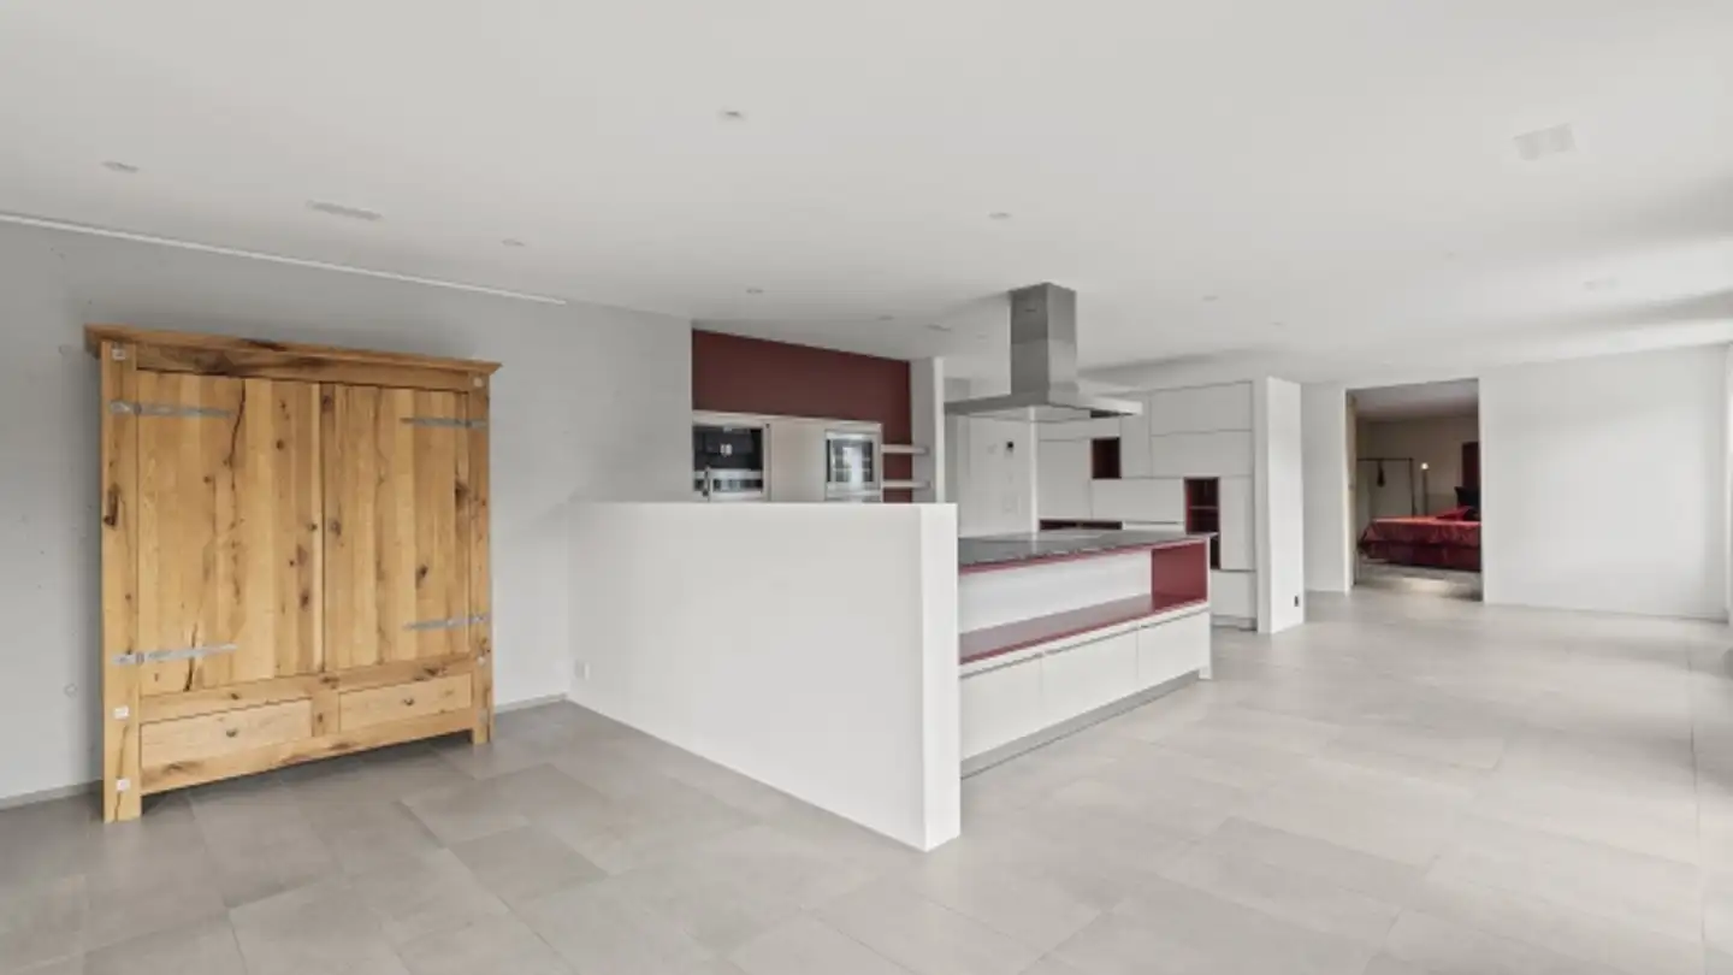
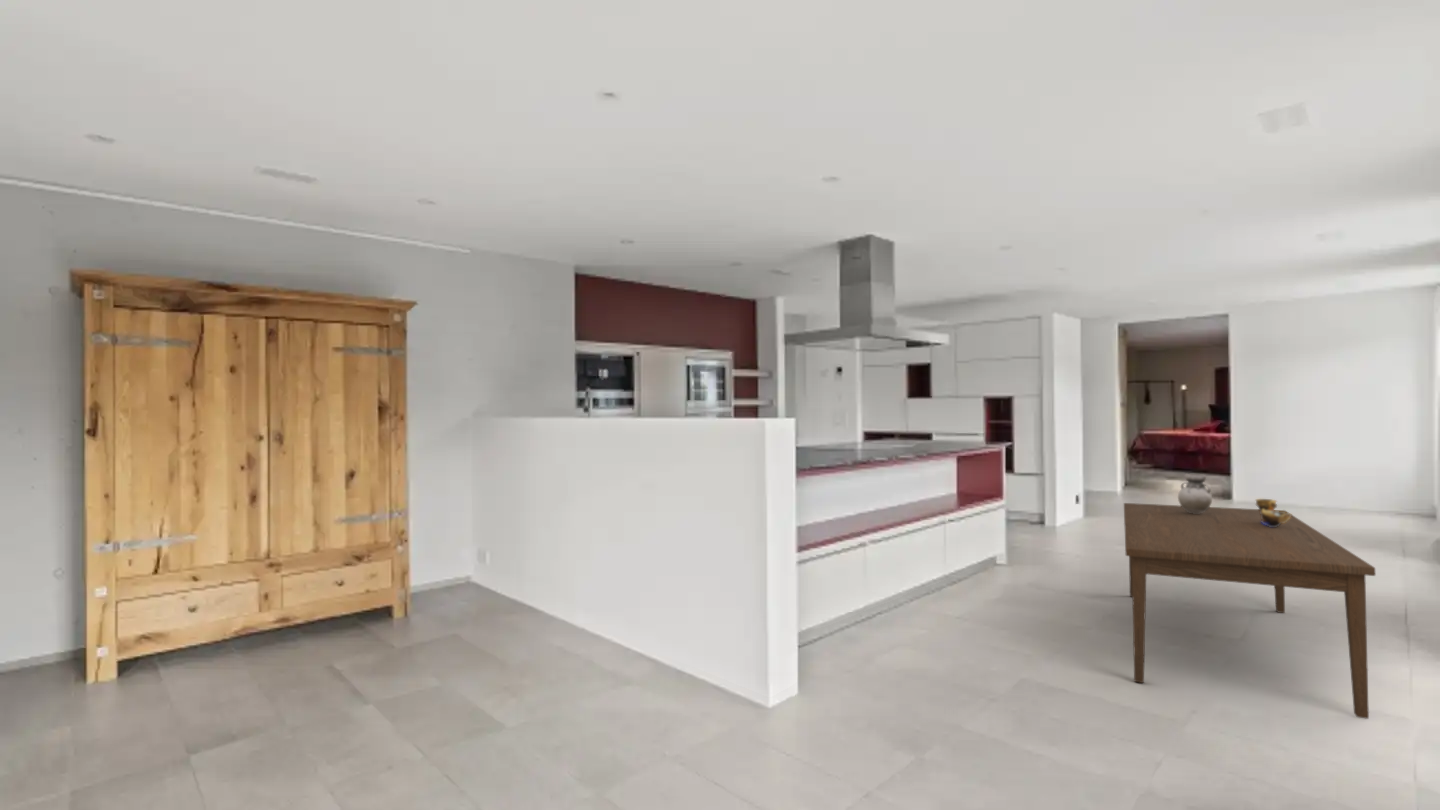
+ vase [1177,473,1213,514]
+ decorative bowl [1254,498,1294,527]
+ dining table [1123,502,1376,720]
